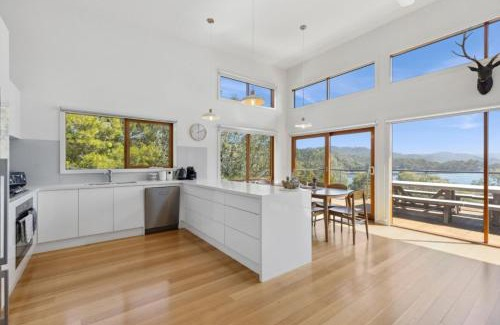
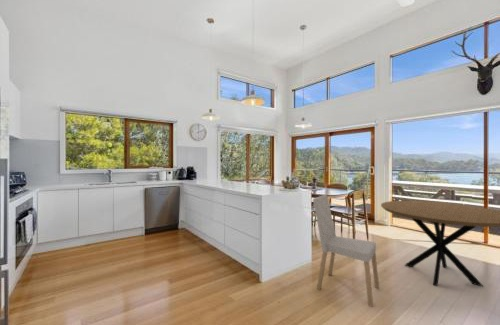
+ dining table [380,200,500,288]
+ dining chair [312,194,380,308]
